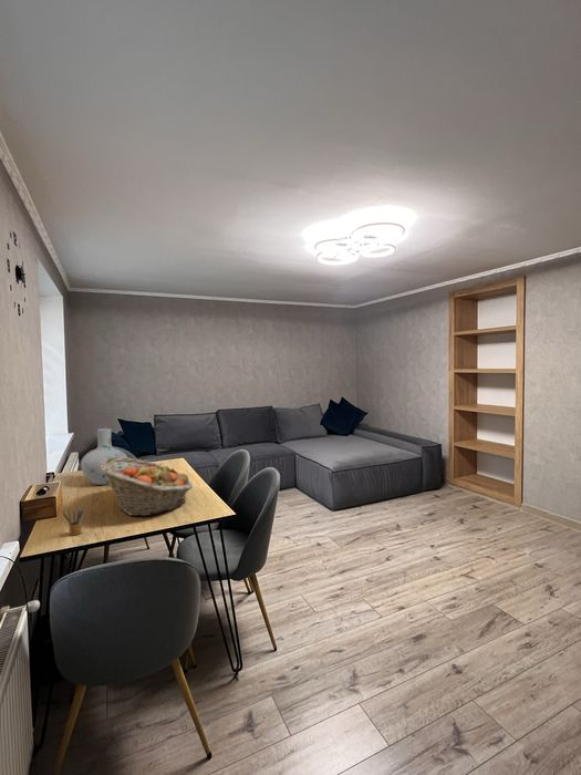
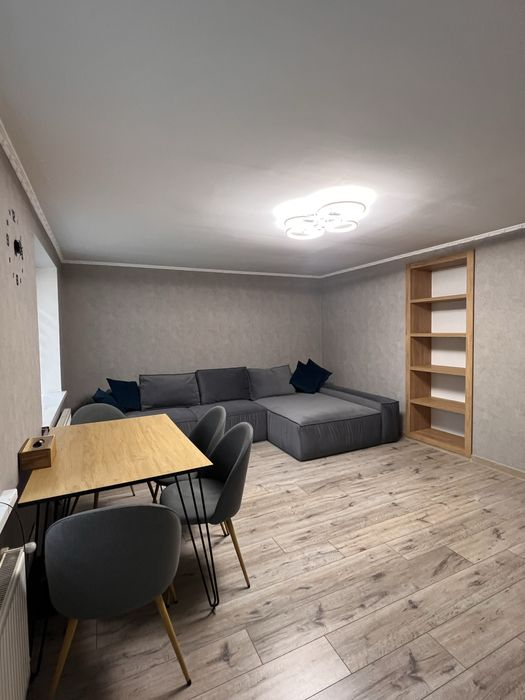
- vase [80,427,128,486]
- fruit basket [100,457,194,517]
- pencil box [62,506,86,537]
